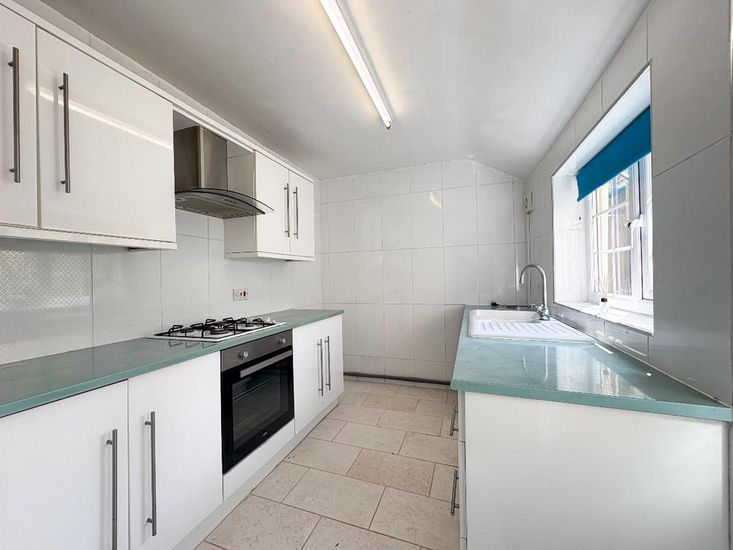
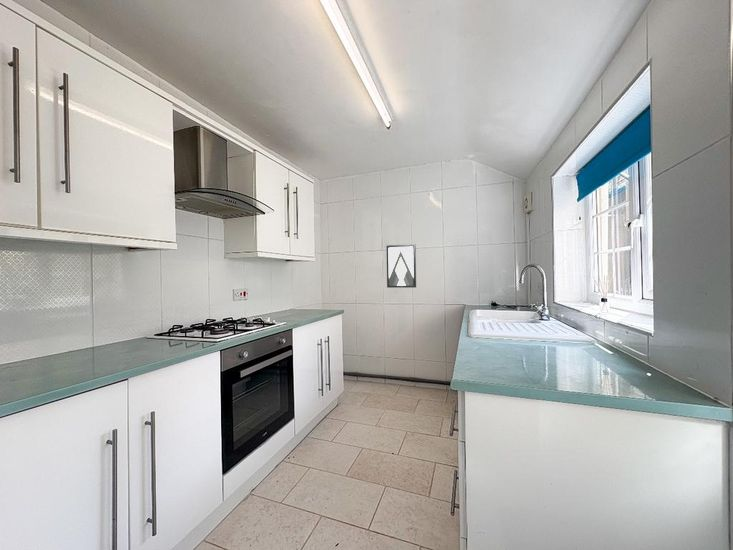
+ wall art [385,243,417,289]
